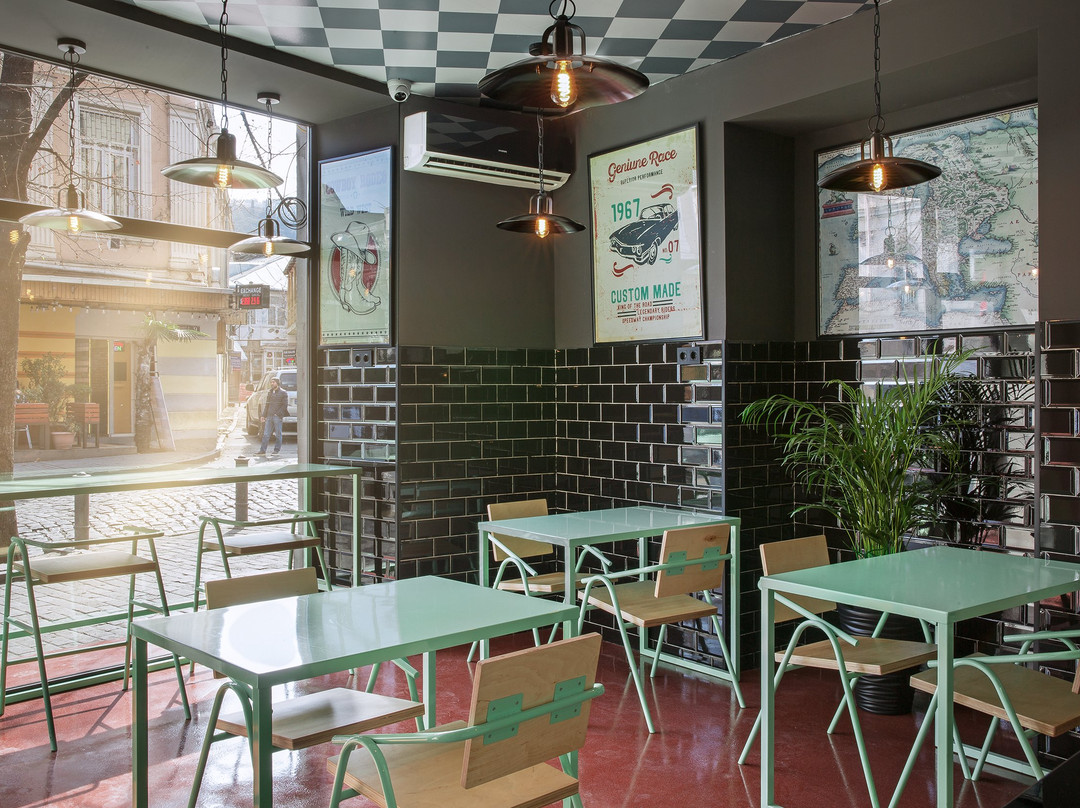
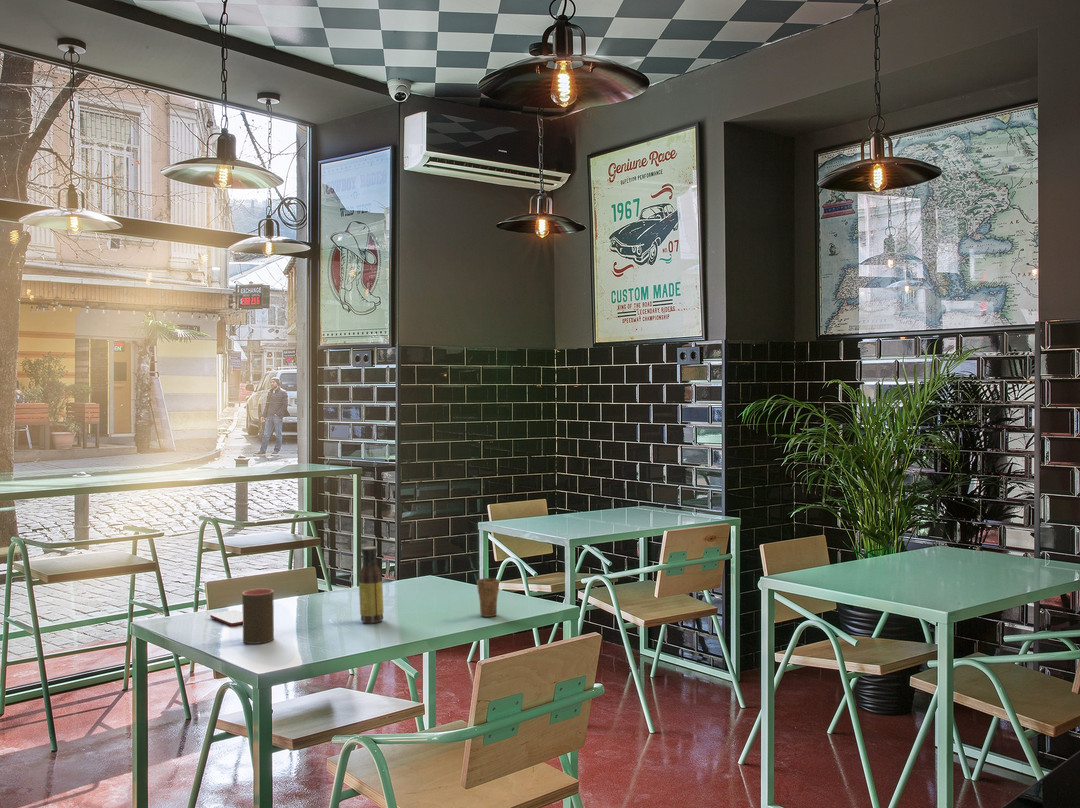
+ sauce bottle [358,545,384,624]
+ cup [476,569,500,618]
+ smartphone [209,609,243,627]
+ cup [241,588,275,645]
